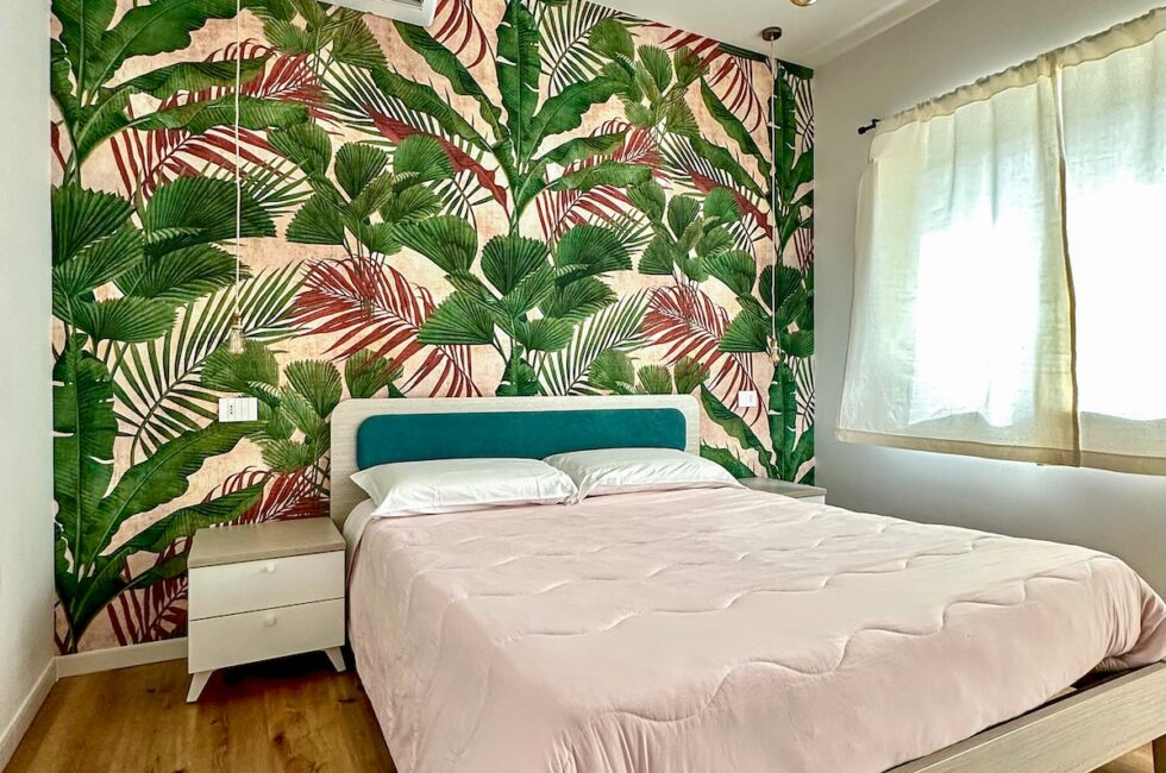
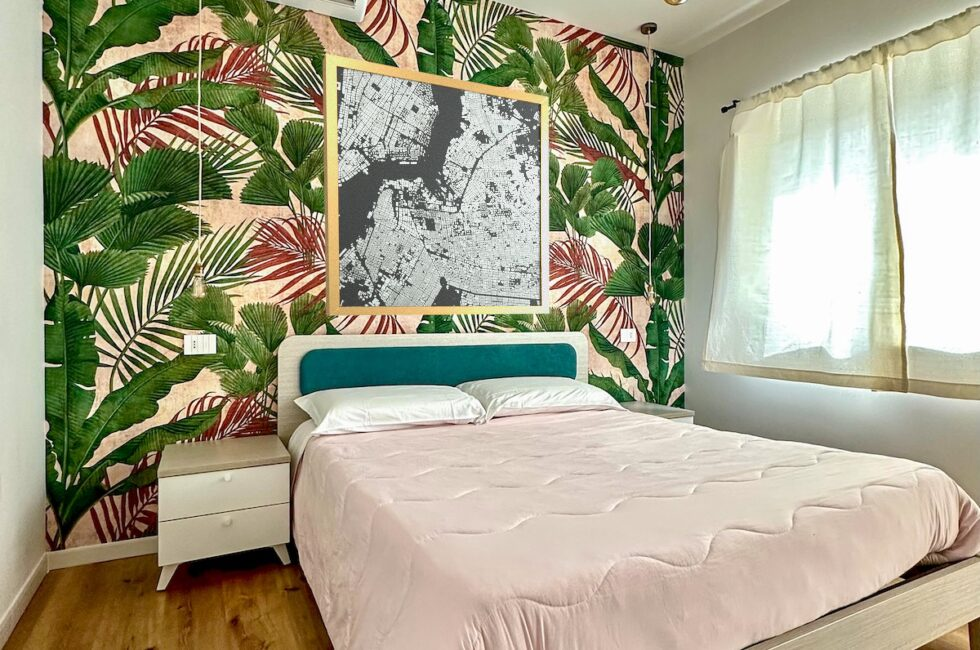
+ wall art [322,53,550,317]
